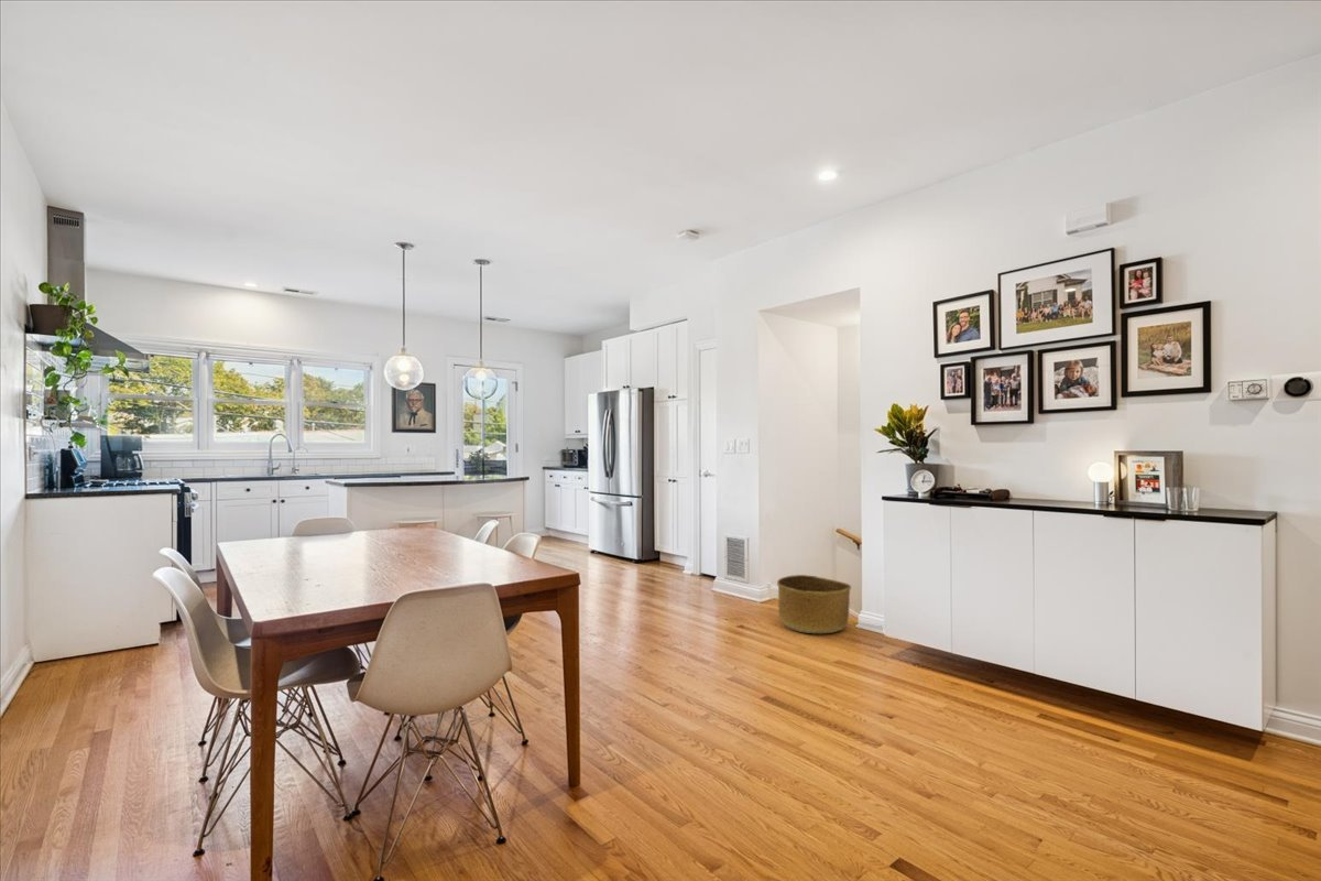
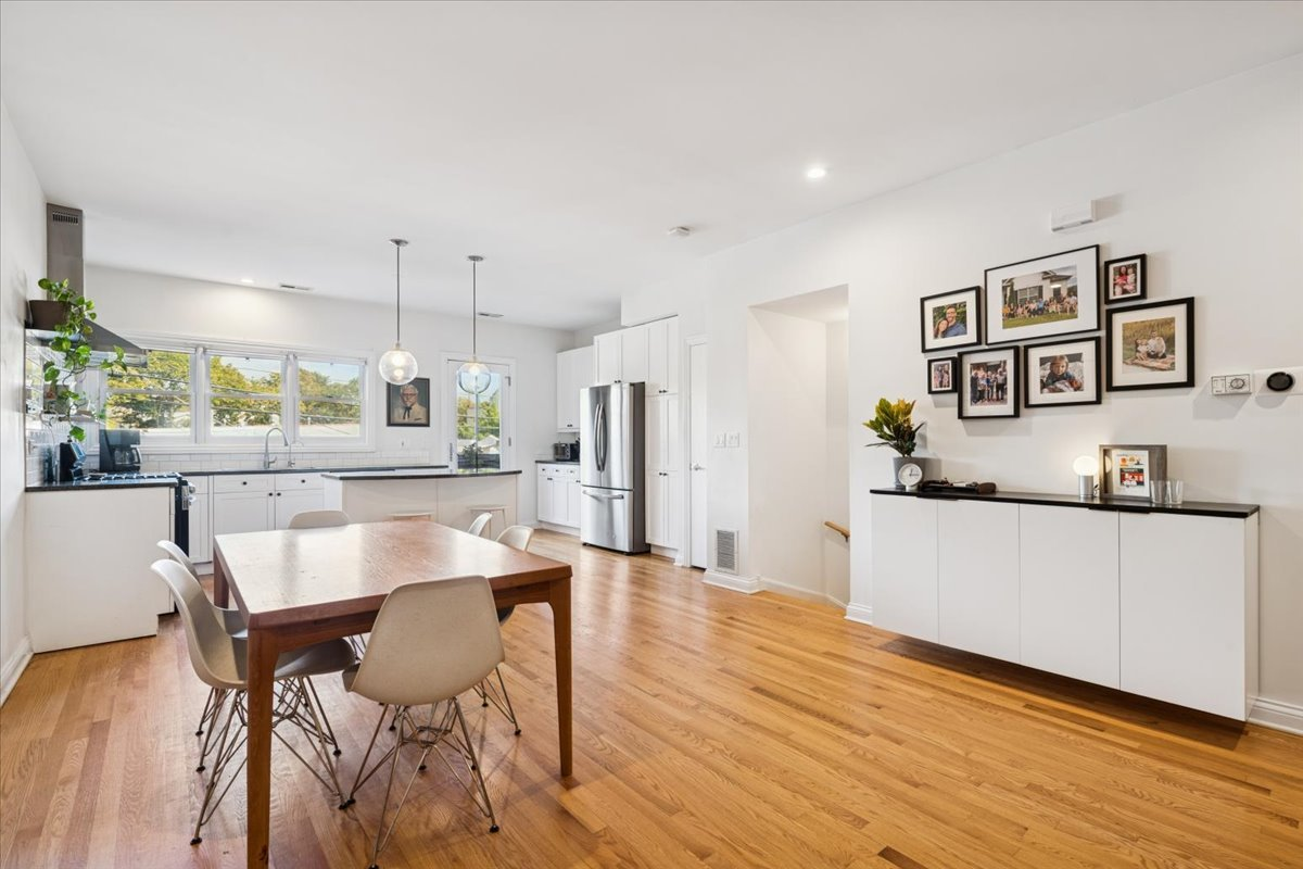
- basket [776,574,852,635]
